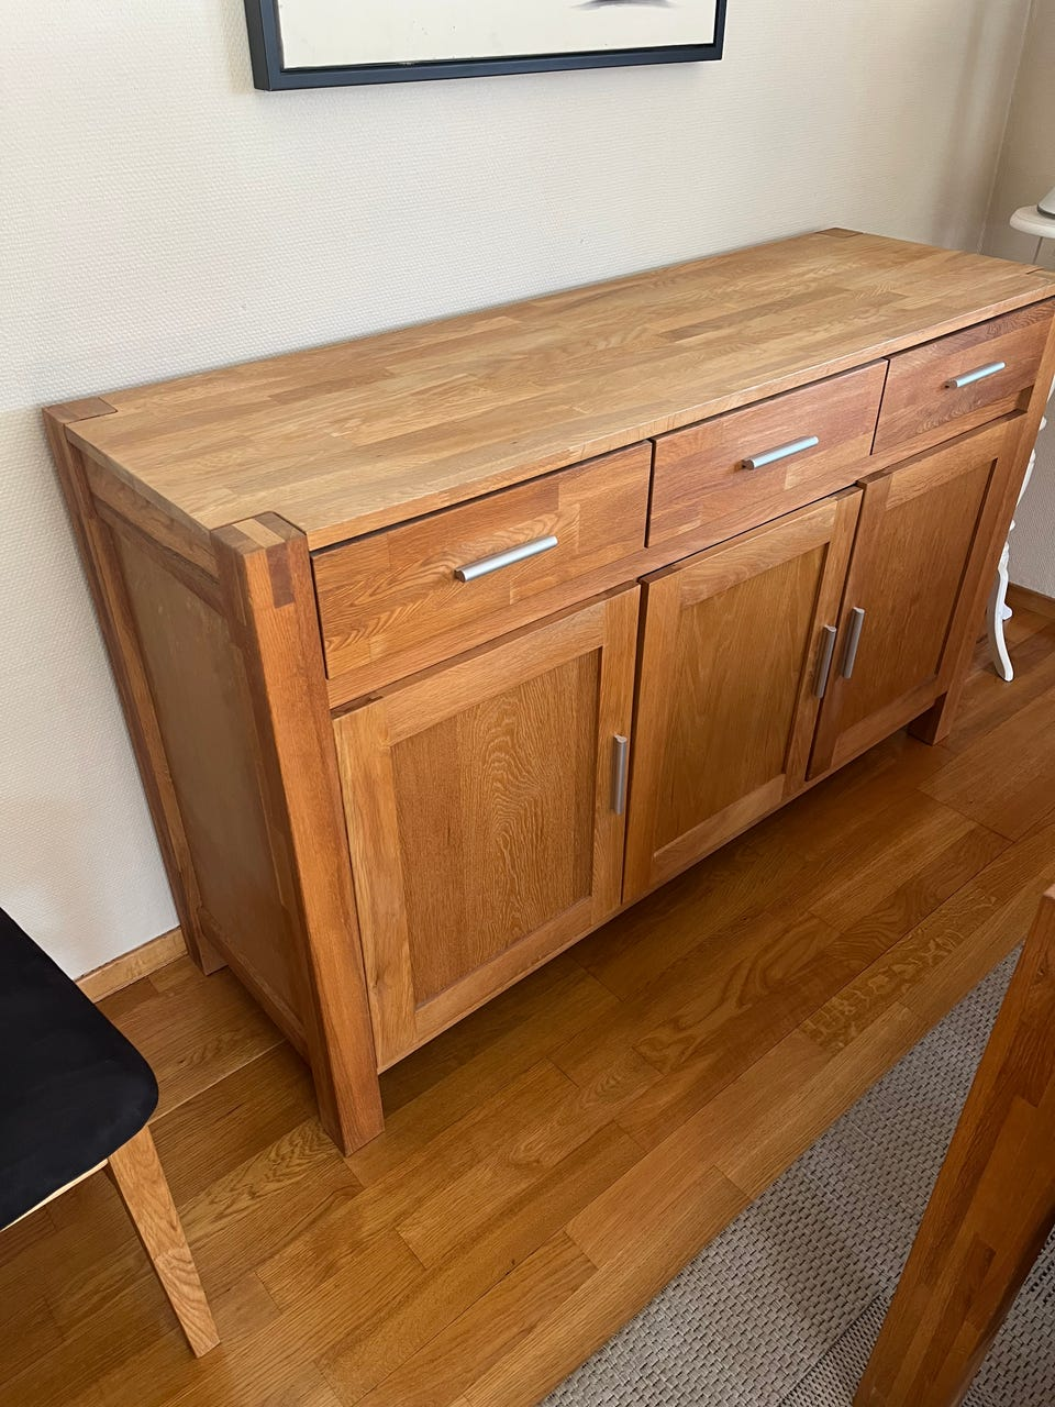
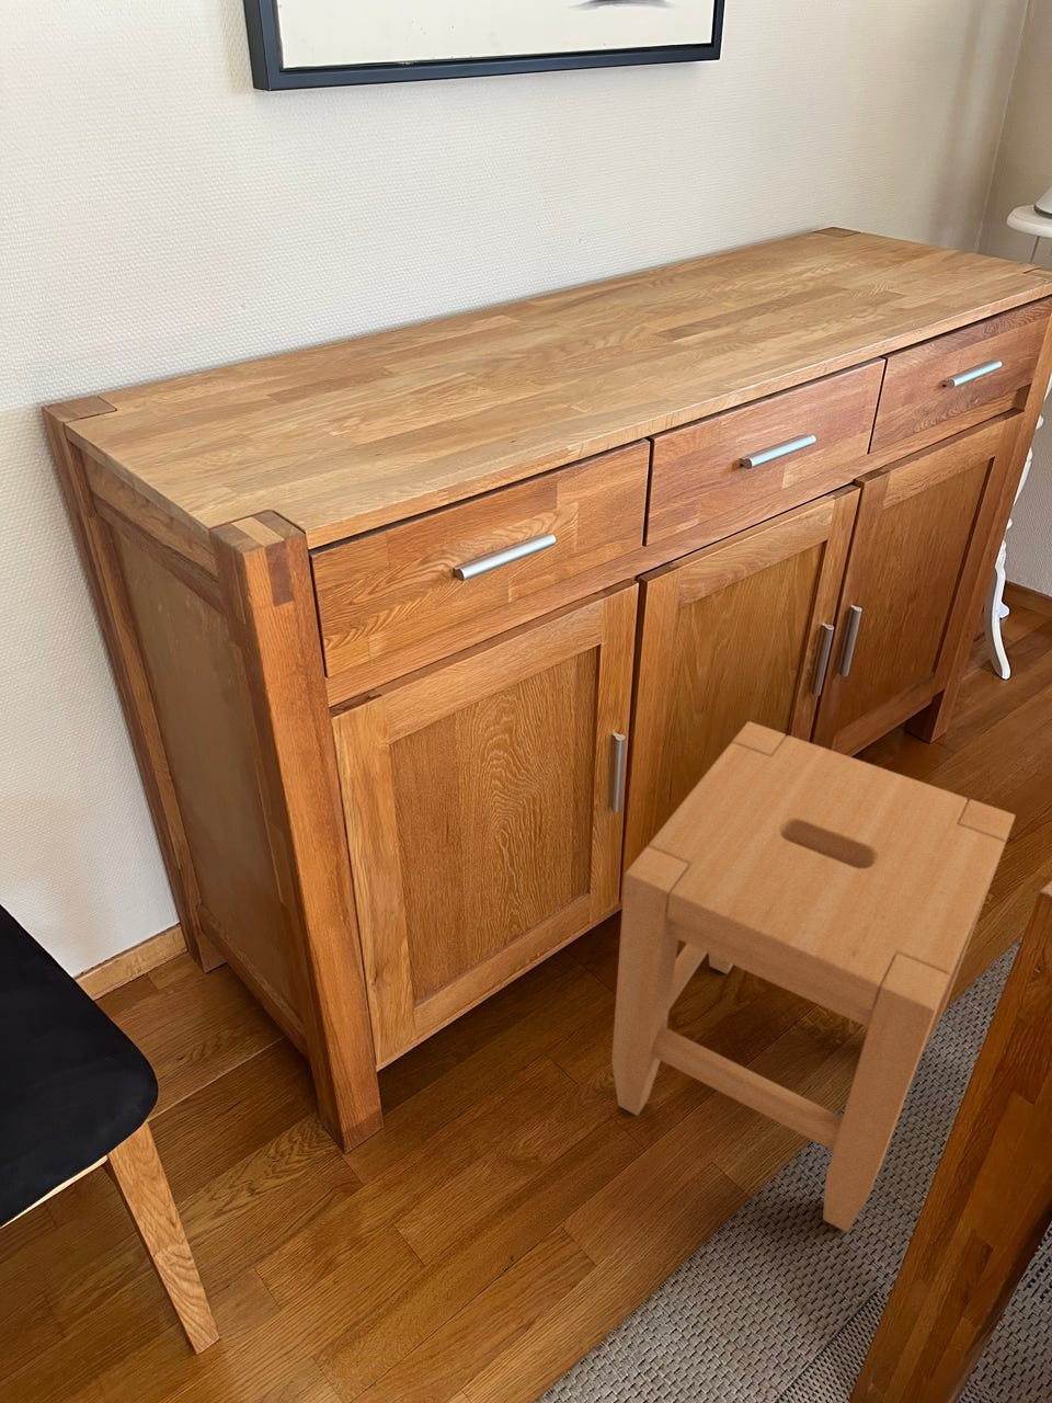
+ stool [610,720,1017,1233]
